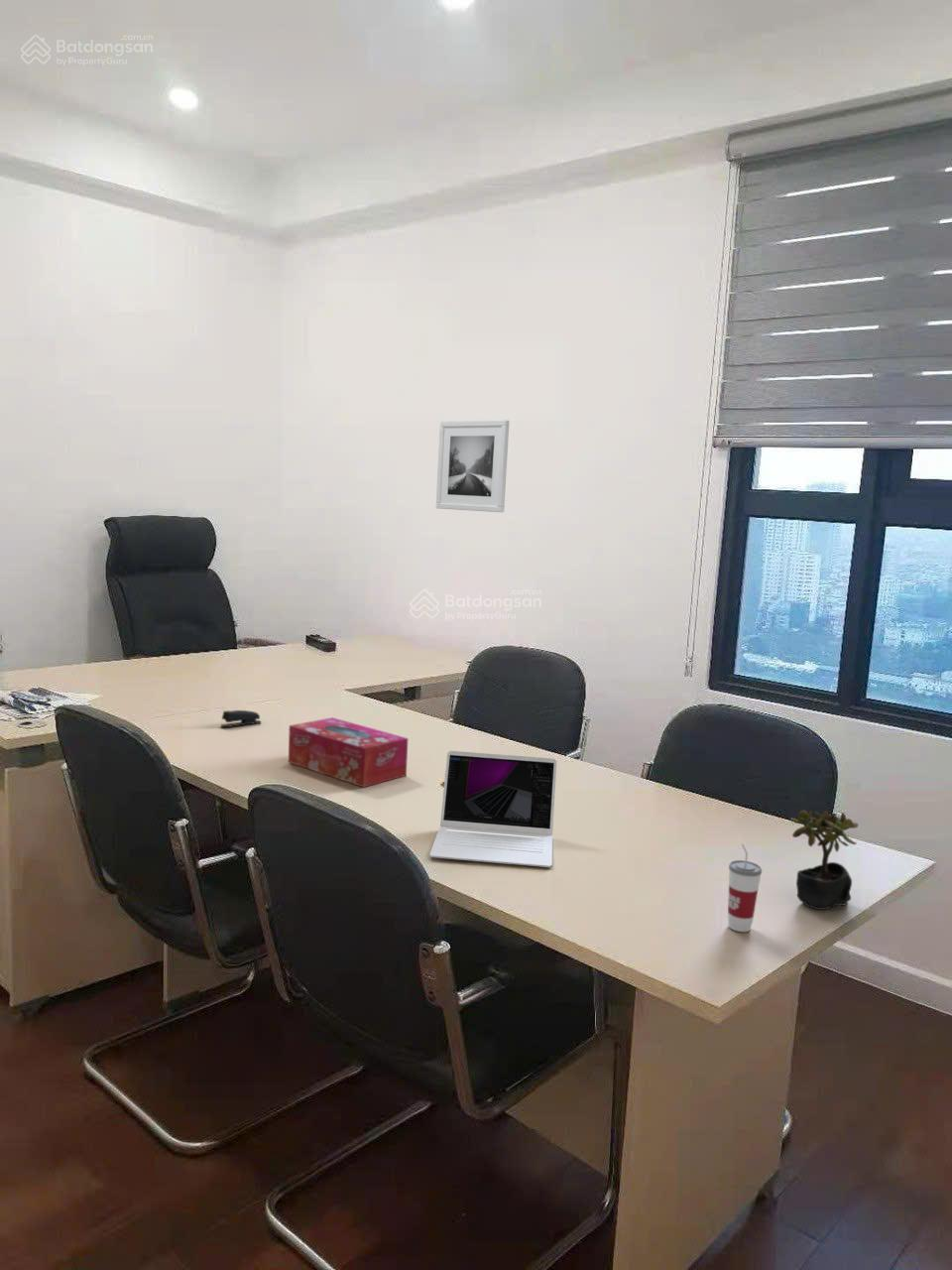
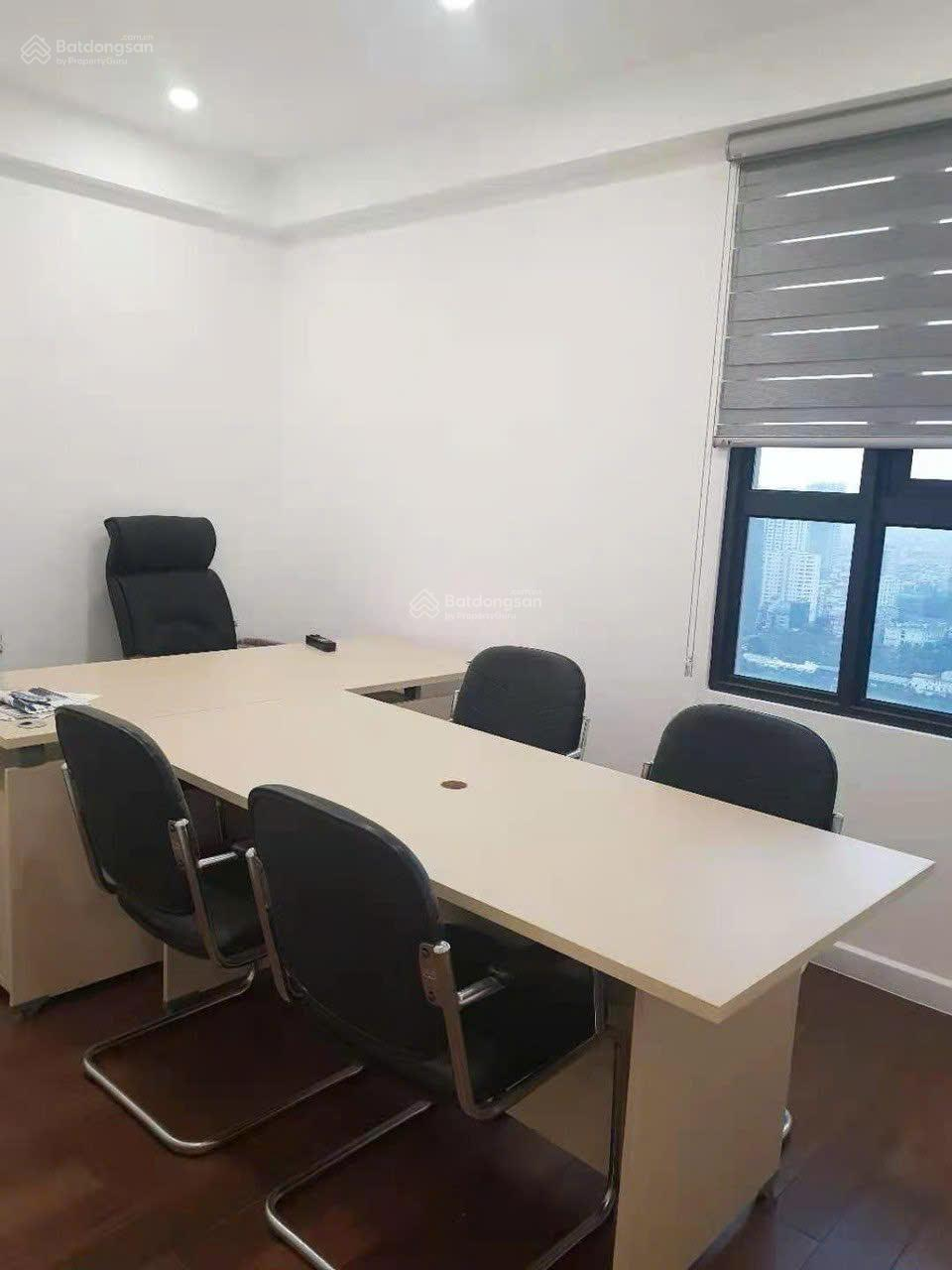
- cup [727,843,763,933]
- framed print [435,419,511,513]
- succulent plant [789,810,860,911]
- tissue box [288,716,409,788]
- laptop [428,750,557,868]
- stapler [220,709,263,728]
